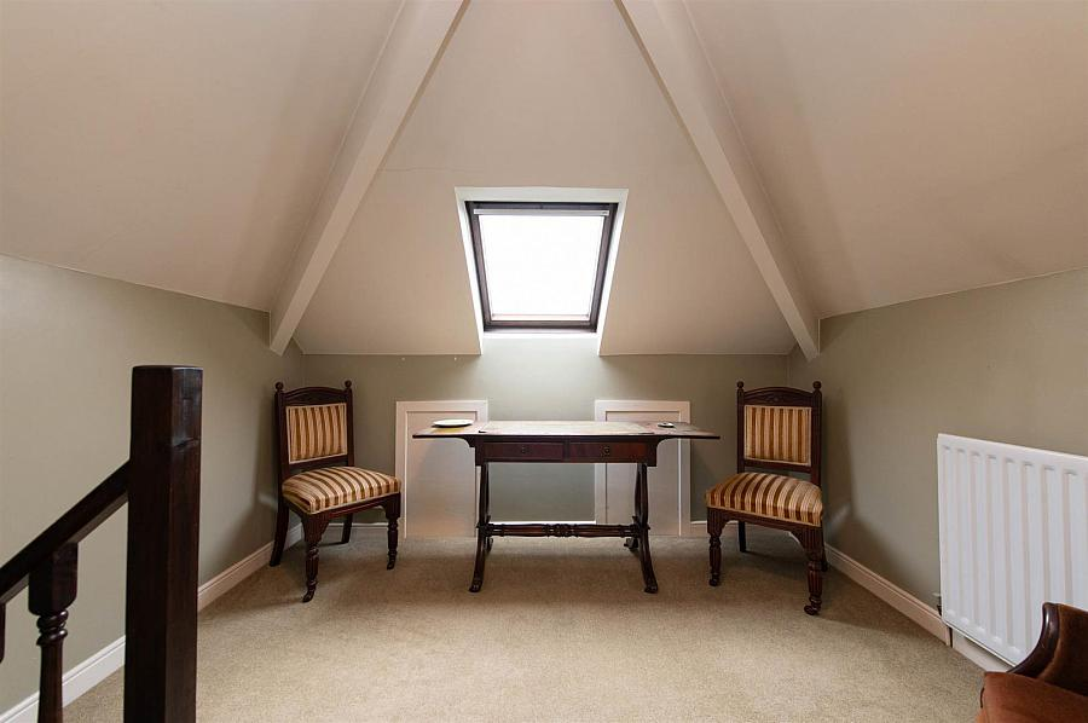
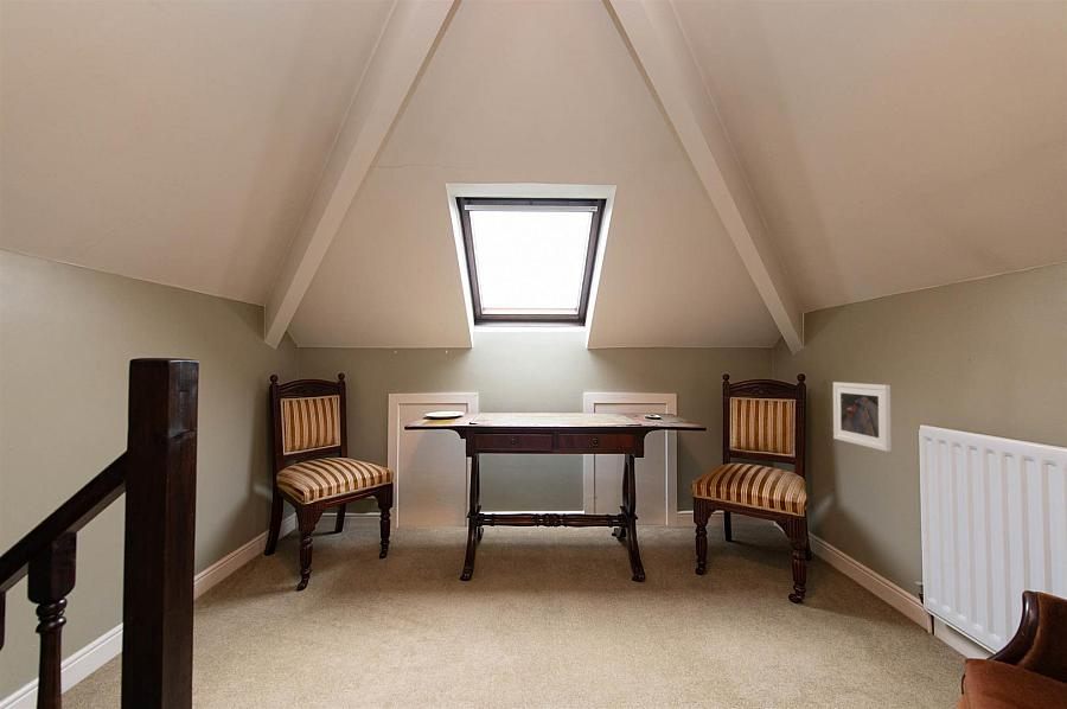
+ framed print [832,381,893,453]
